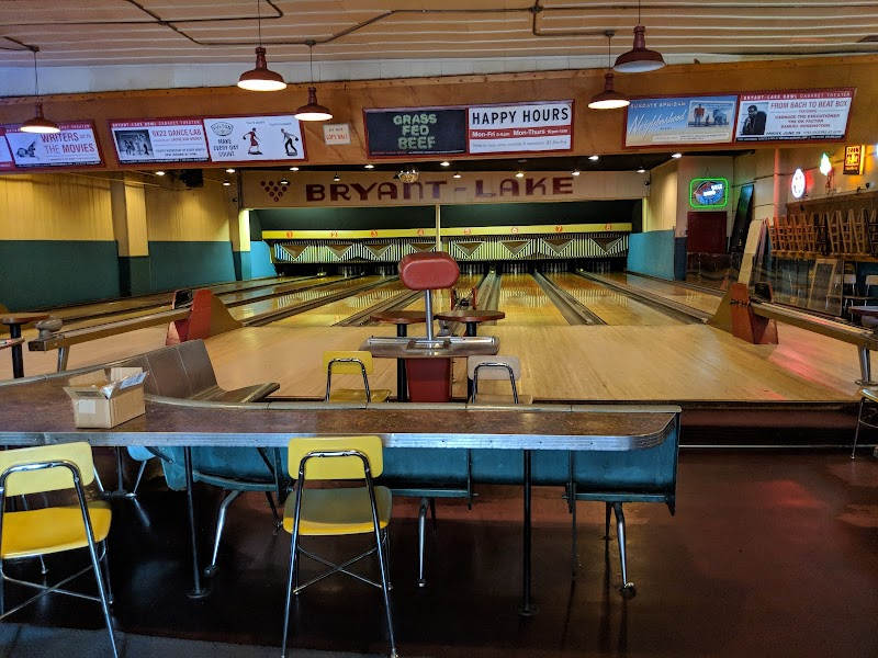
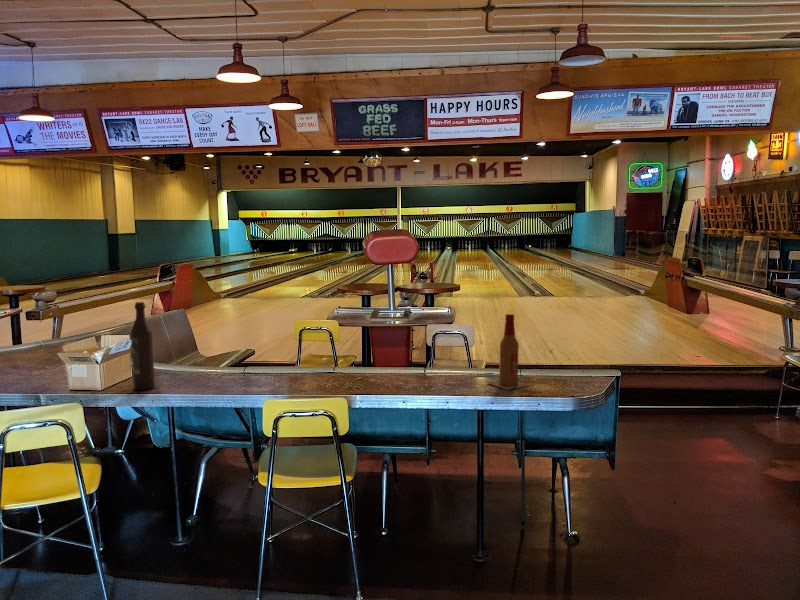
+ wine bottle [130,301,156,391]
+ beer bottle [487,313,531,391]
